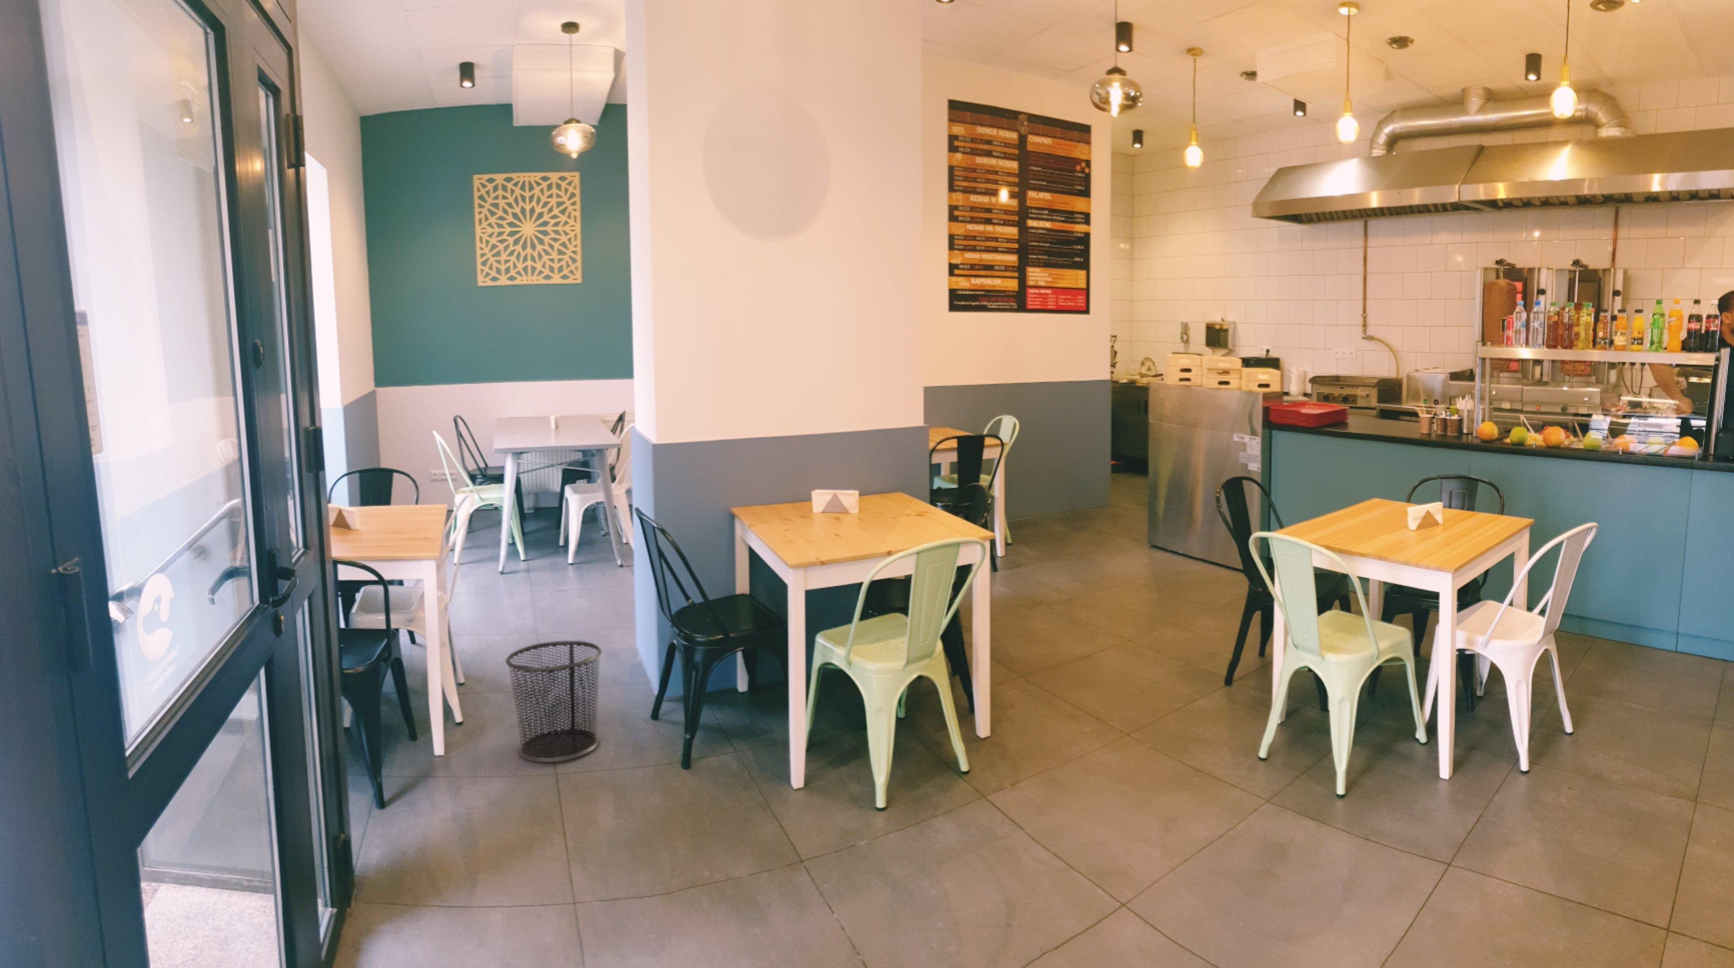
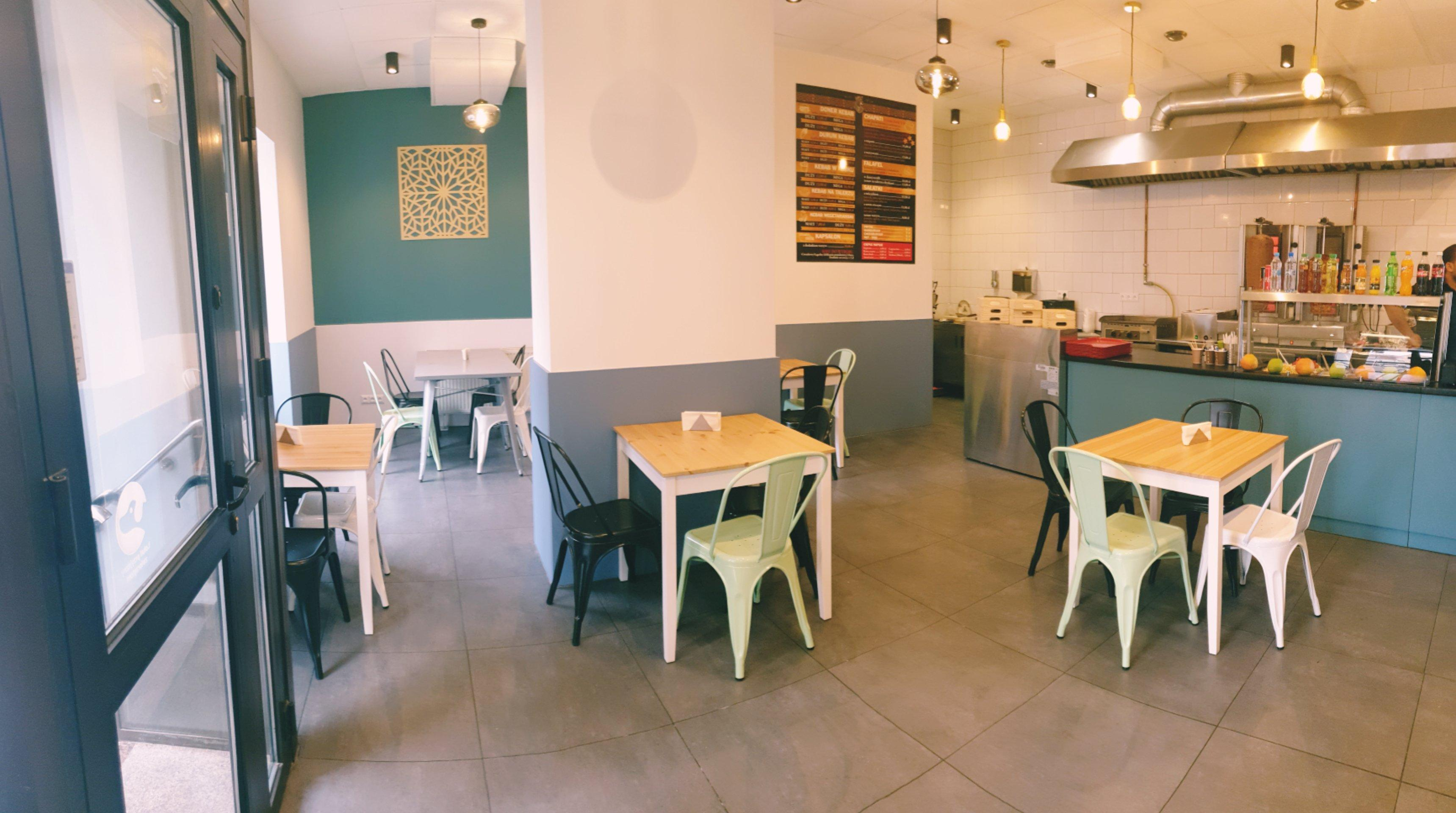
- waste bin [505,641,603,763]
